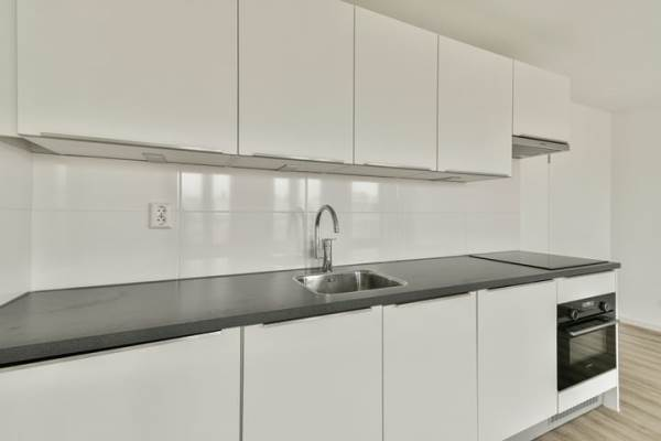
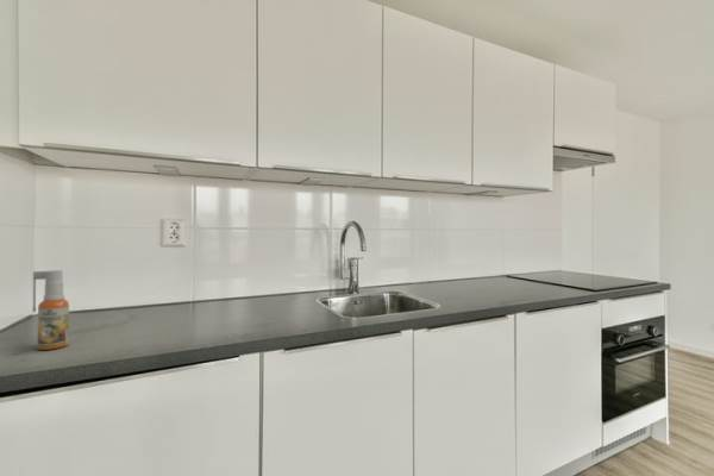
+ spray bottle [31,269,70,351]
